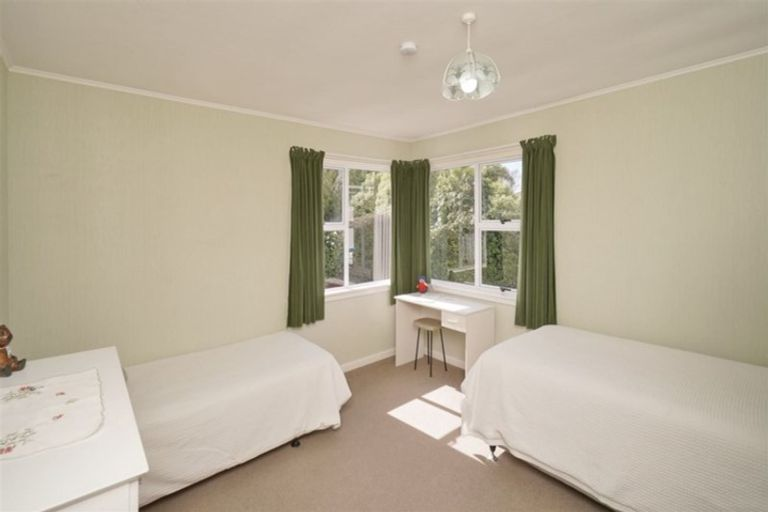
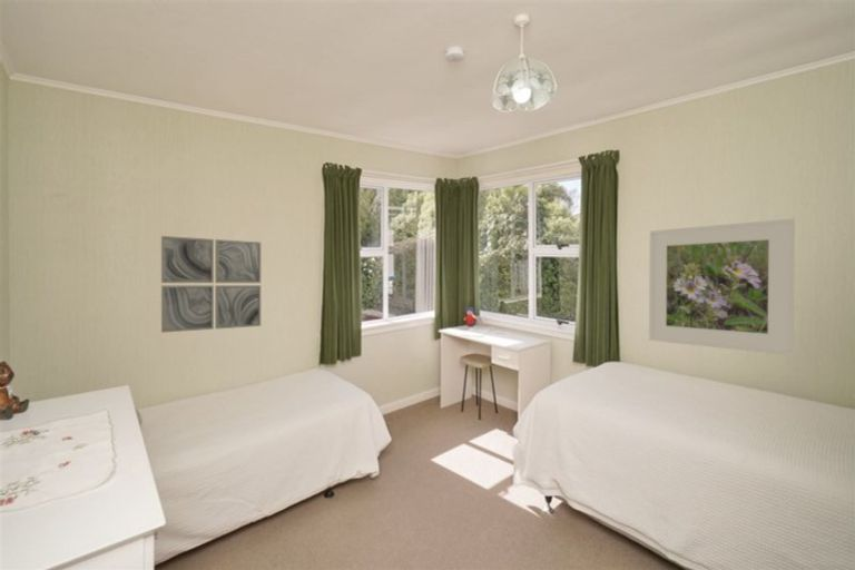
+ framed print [648,217,796,356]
+ wall art [160,235,262,334]
